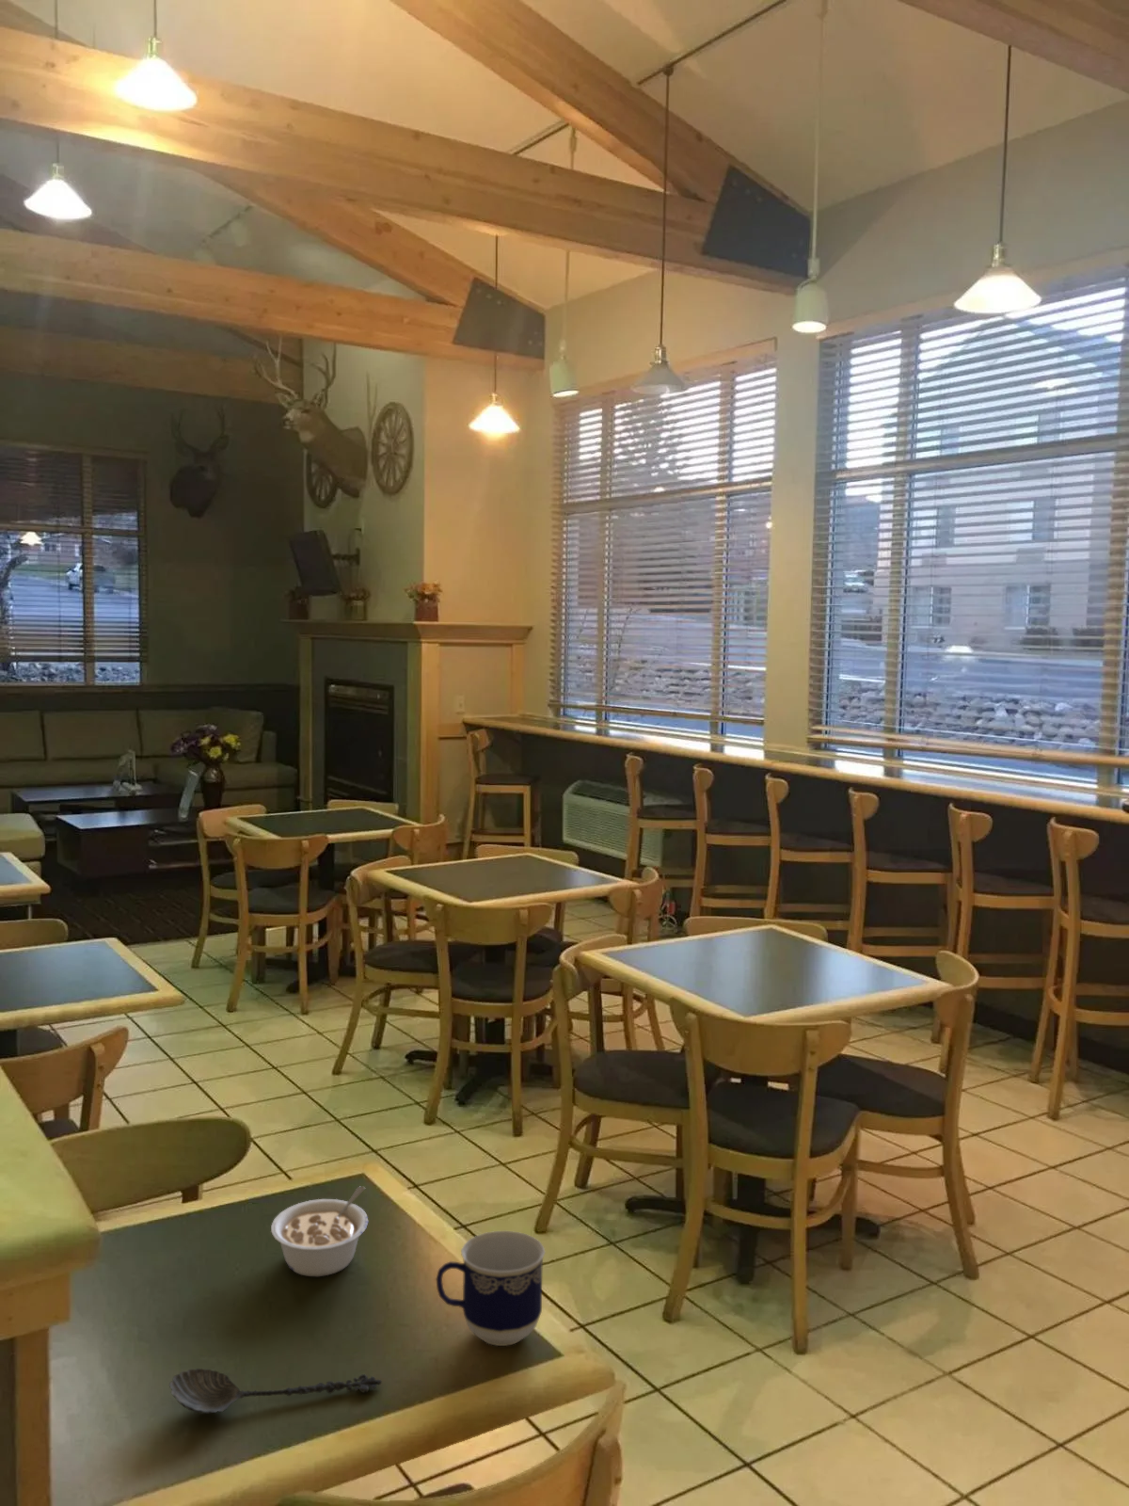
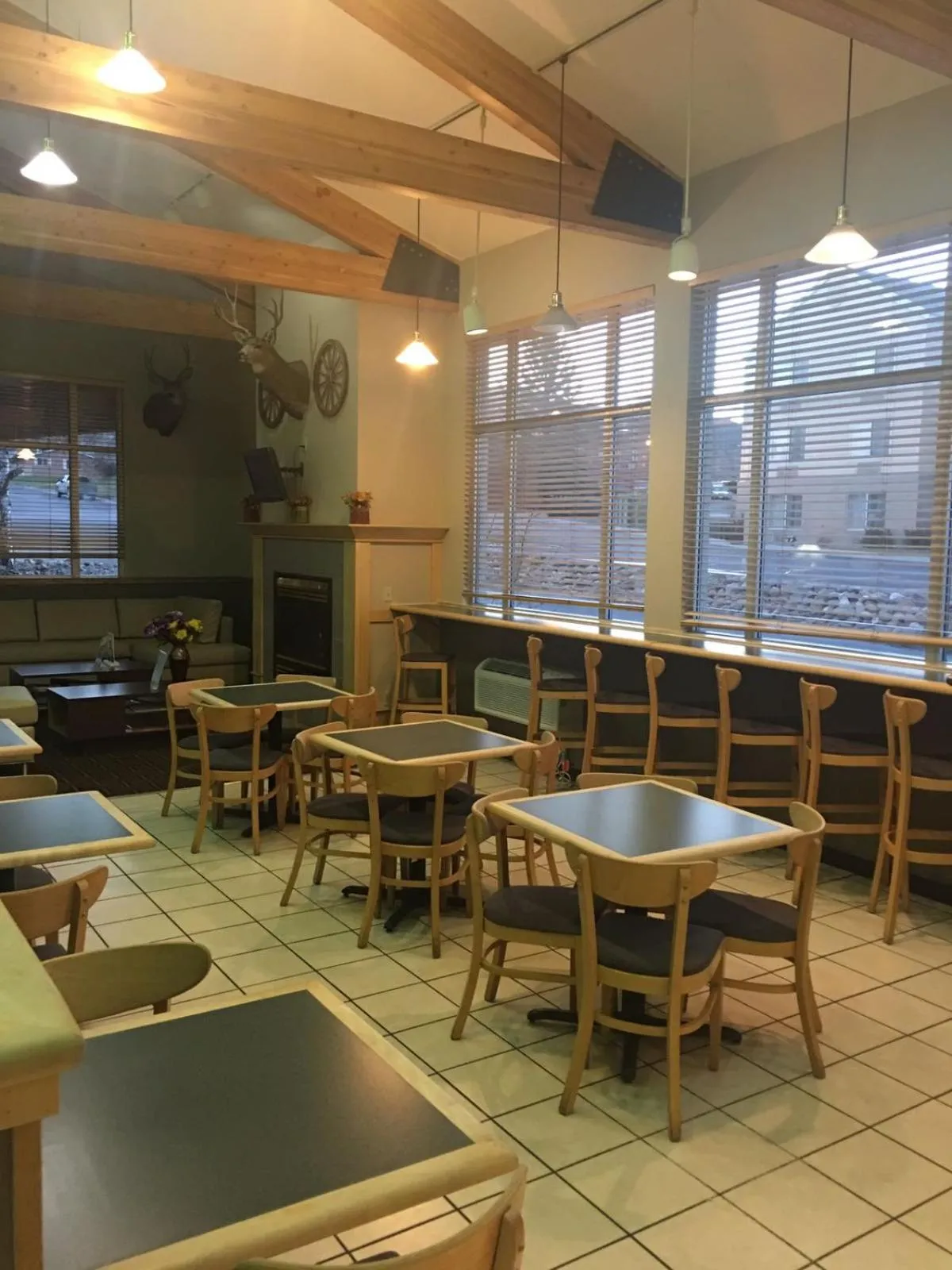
- spoon [168,1367,383,1415]
- cup [435,1230,546,1347]
- legume [270,1186,369,1277]
